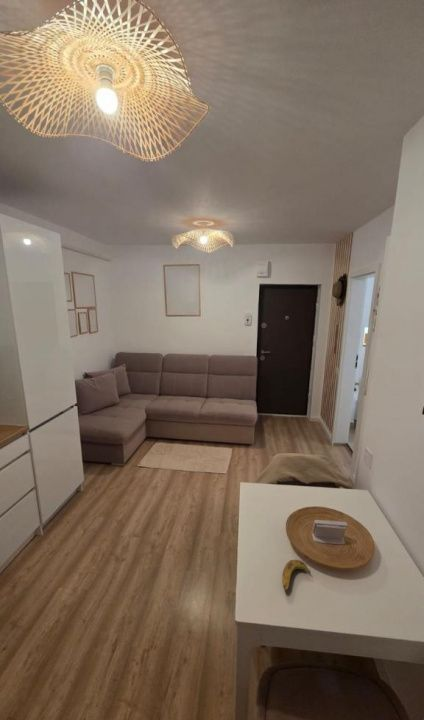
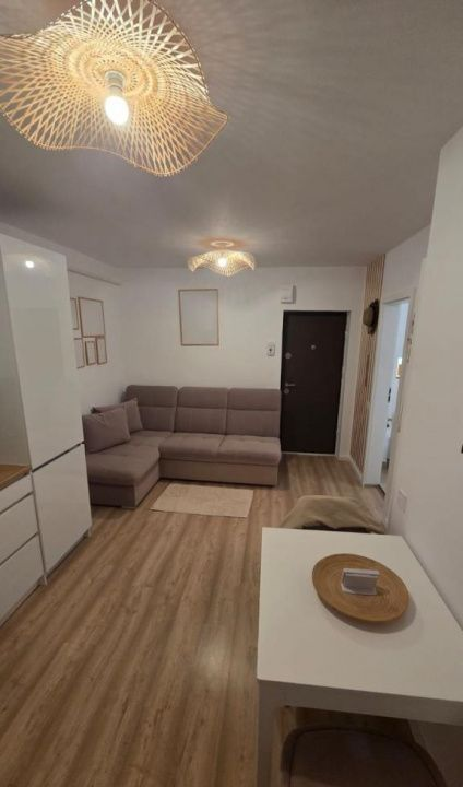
- banana [281,559,312,593]
